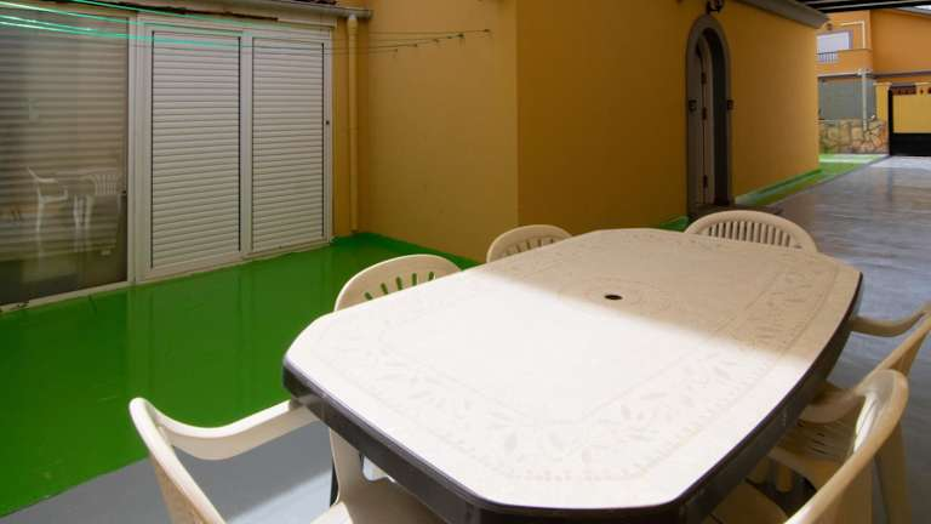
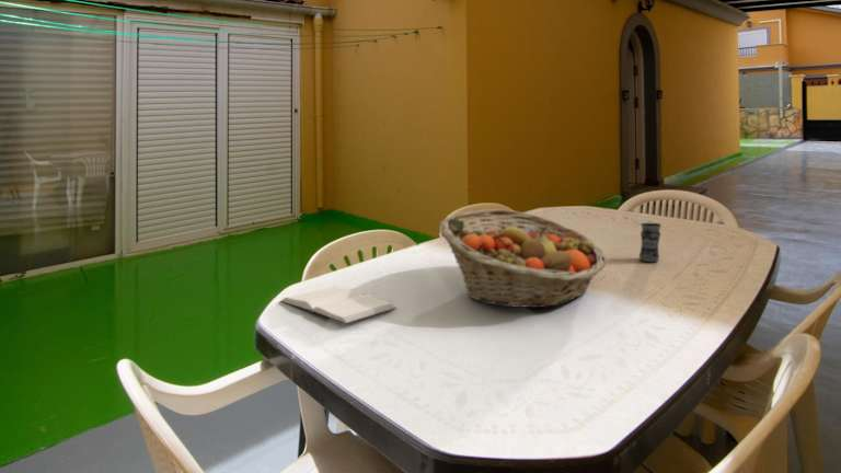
+ jar [638,222,663,263]
+ book [279,285,398,324]
+ fruit basket [438,208,607,309]
